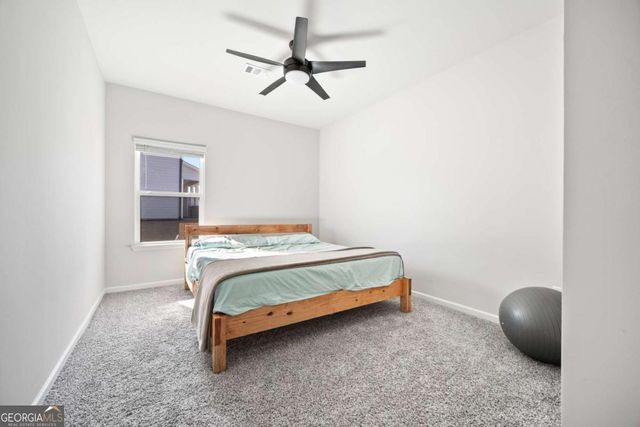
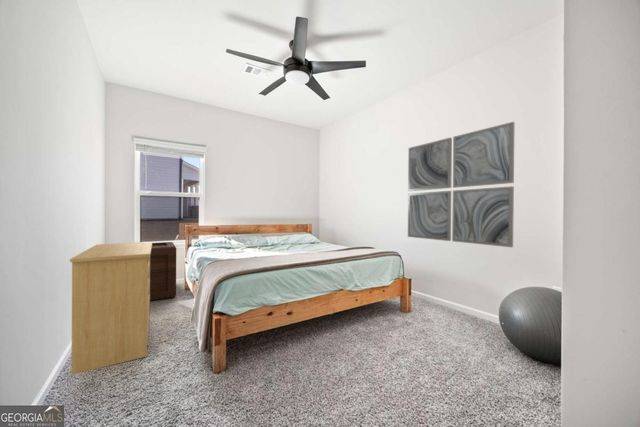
+ wooden crate [150,241,177,302]
+ wall art [407,121,516,248]
+ dresser [69,241,153,376]
